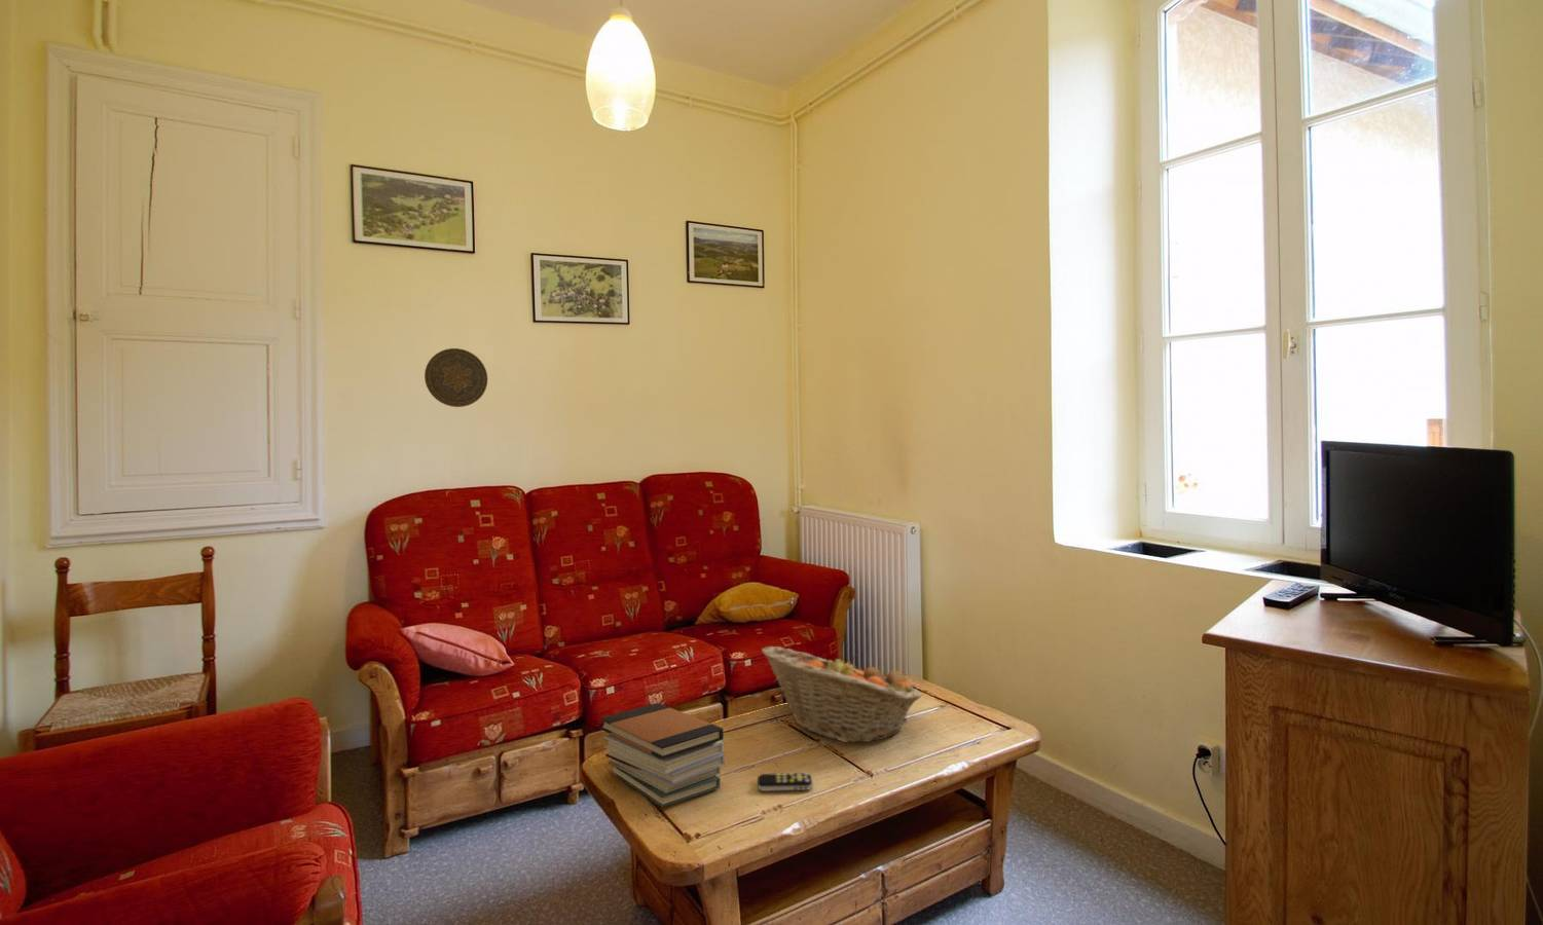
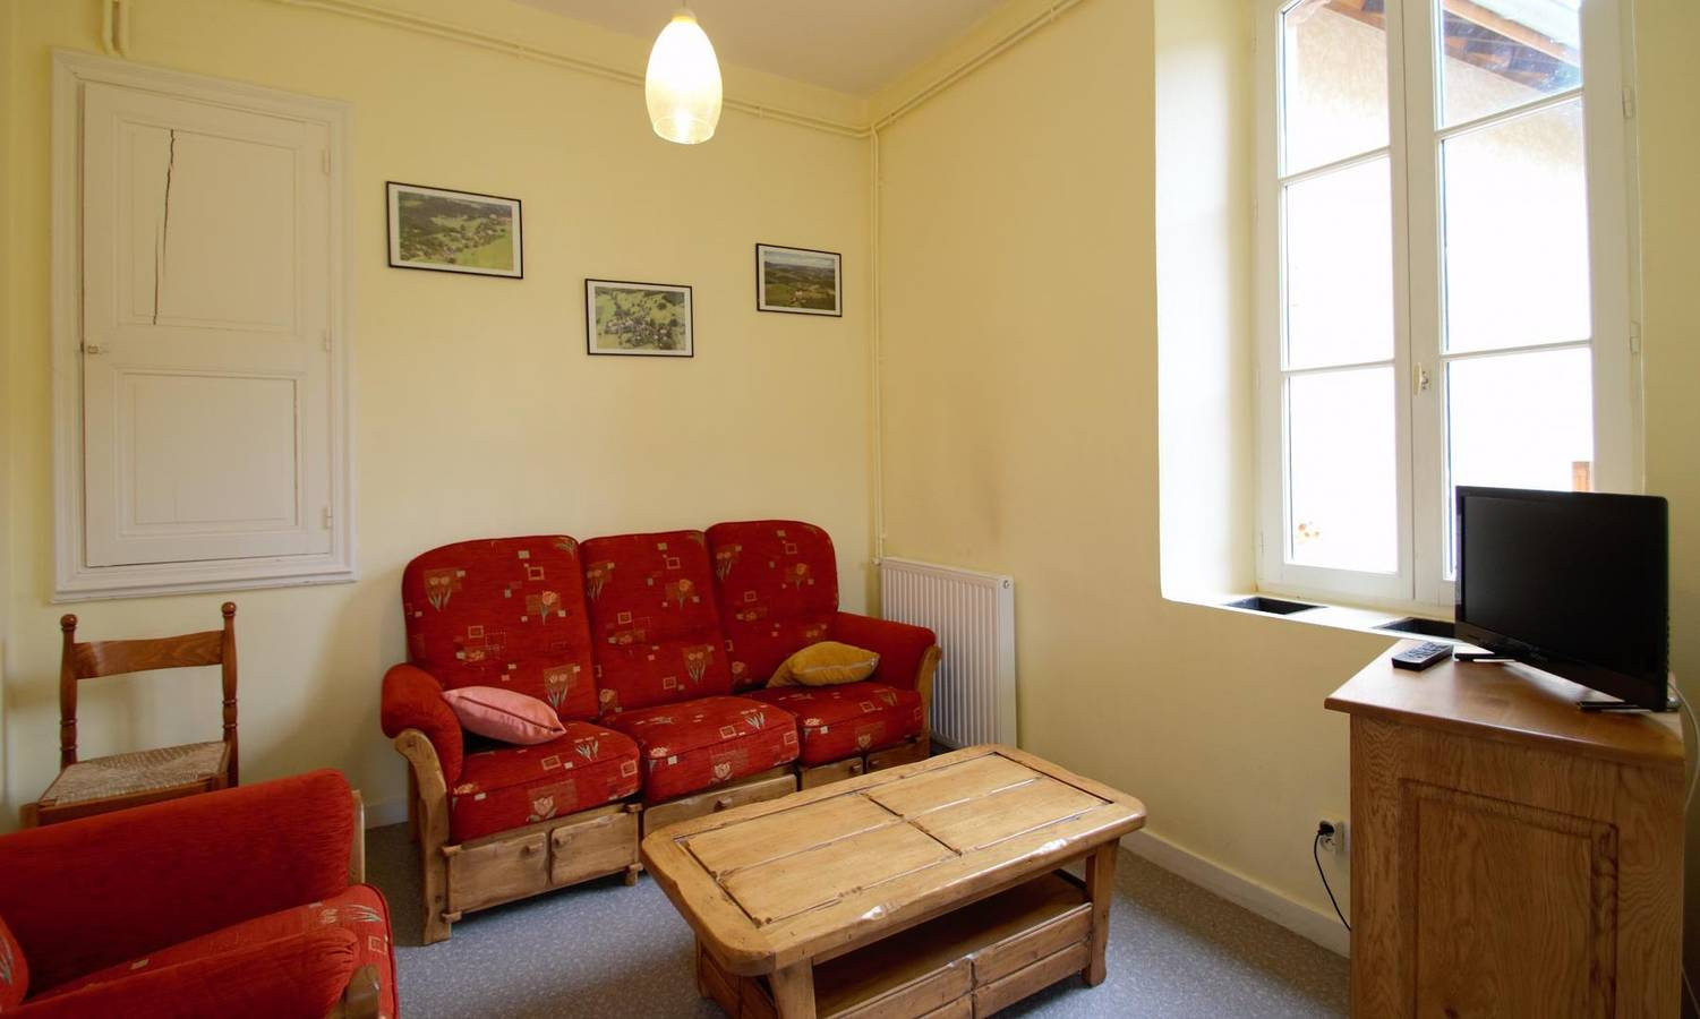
- fruit basket [761,645,922,743]
- remote control [757,772,813,793]
- book stack [598,701,726,808]
- decorative plate [424,347,488,409]
